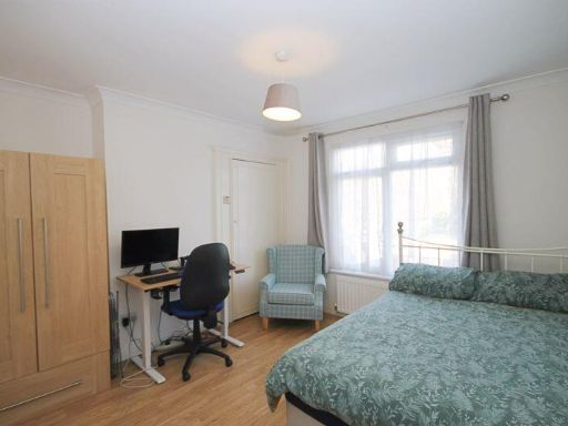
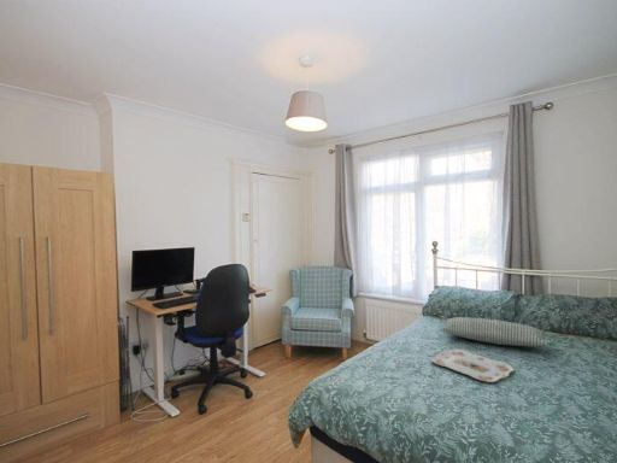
+ pillow [440,316,550,347]
+ serving tray [430,348,515,383]
